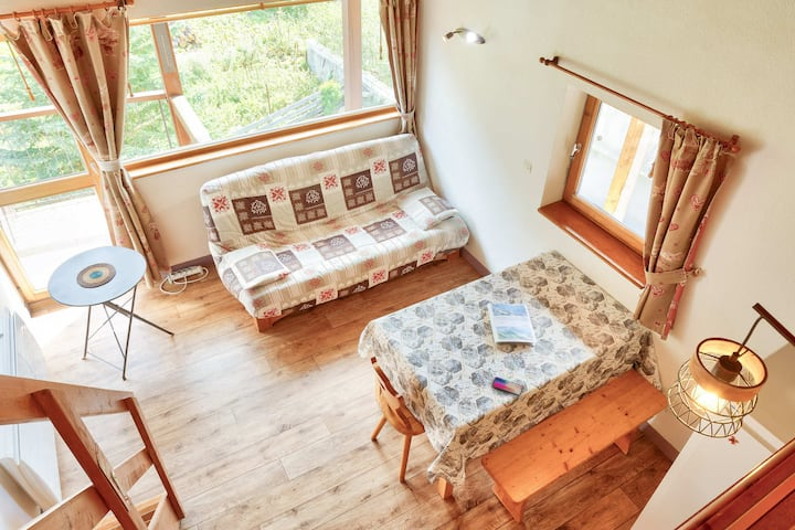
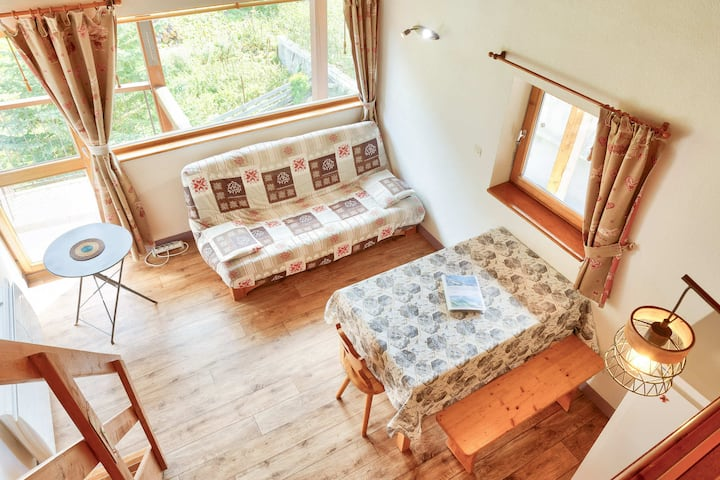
- smartphone [491,375,524,398]
